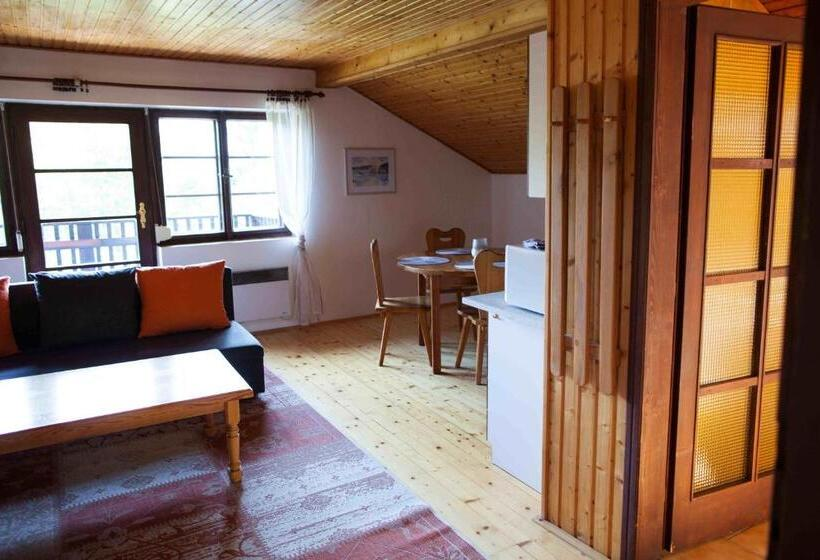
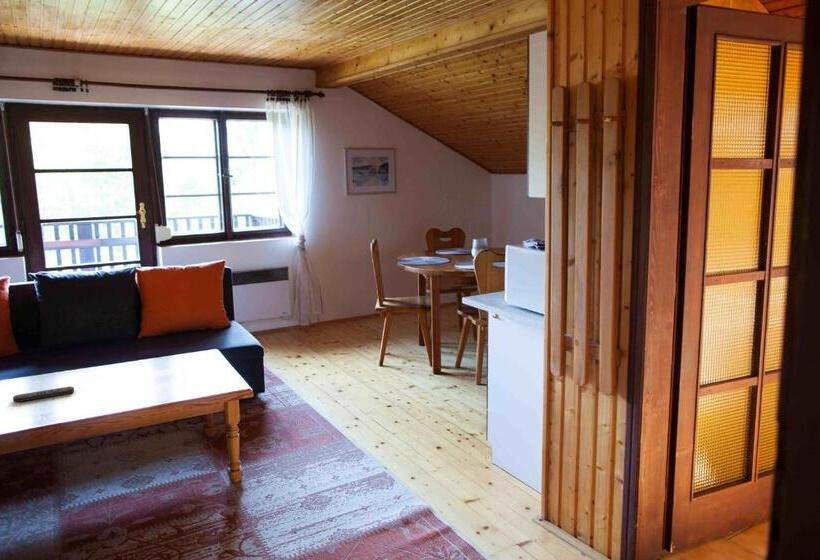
+ remote control [12,385,75,403]
